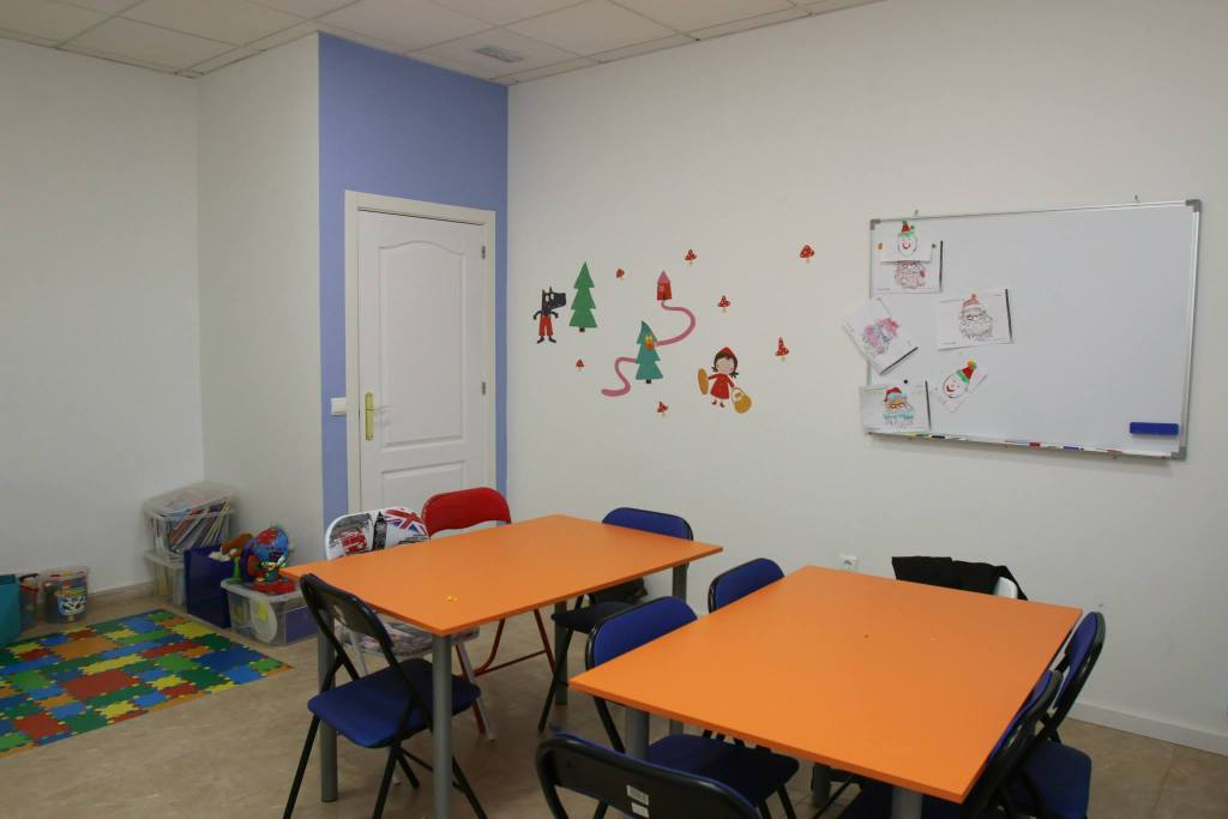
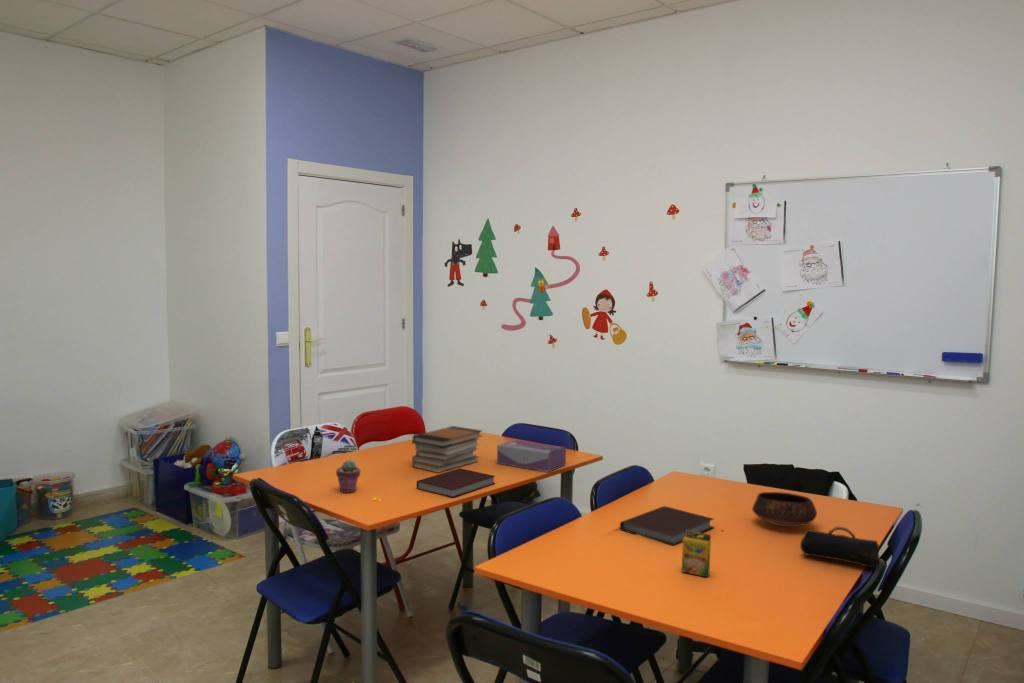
+ notebook [416,467,496,498]
+ book stack [411,425,483,474]
+ bowl [751,491,818,528]
+ potted succulent [335,459,361,494]
+ pencil case [799,526,881,569]
+ notebook [619,505,715,547]
+ crayon box [681,530,712,578]
+ tissue box [496,439,567,473]
